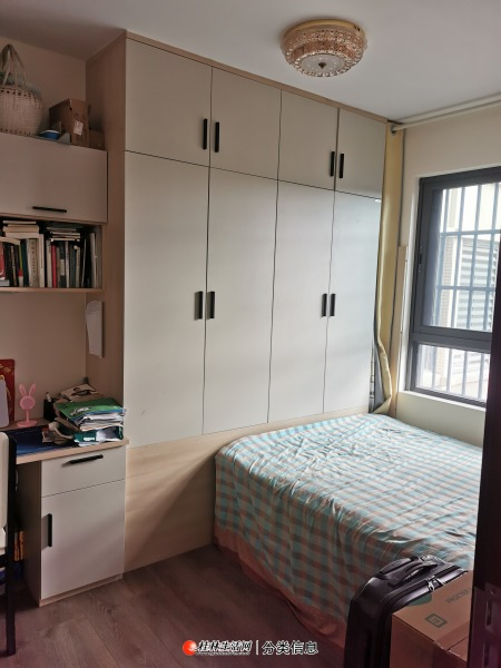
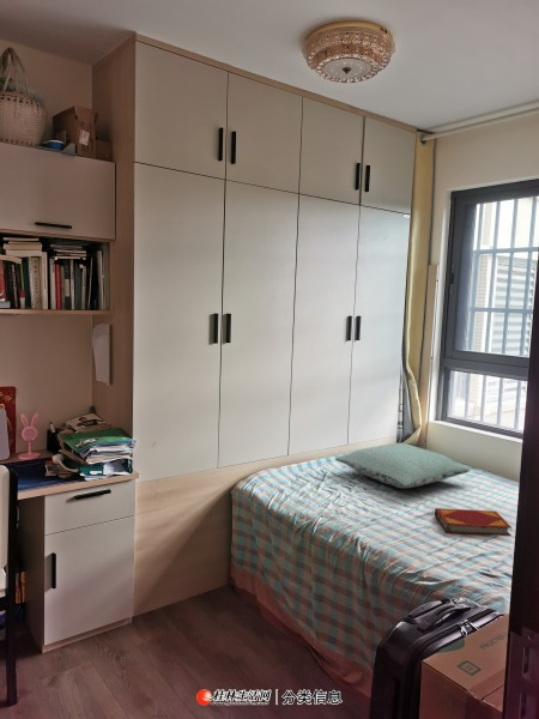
+ hardback book [434,507,513,537]
+ pillow [334,442,471,489]
